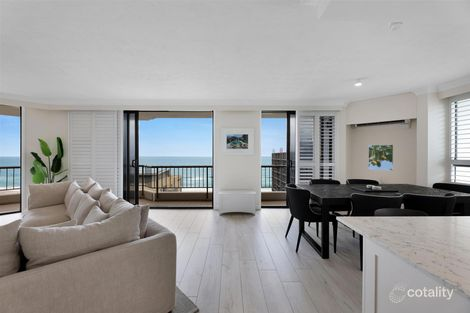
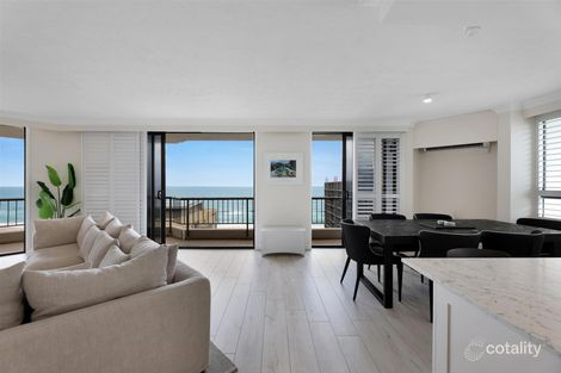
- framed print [367,144,394,171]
